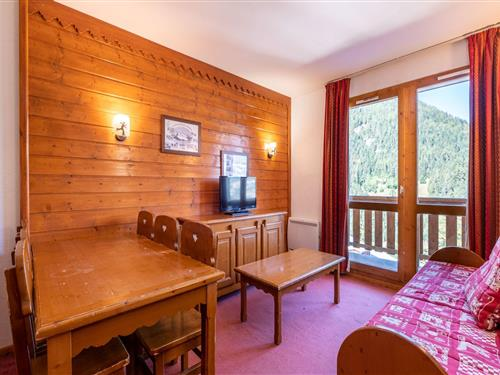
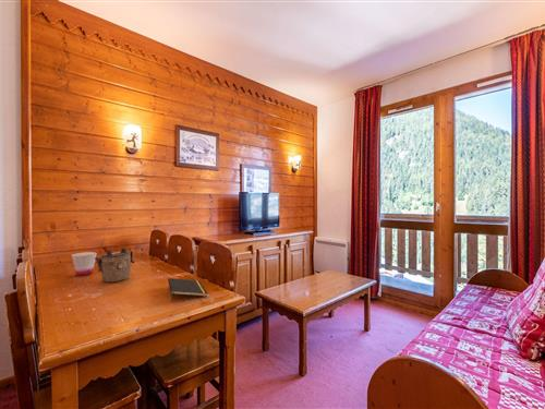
+ teapot [95,246,135,282]
+ notepad [167,277,208,302]
+ cup [71,251,98,277]
